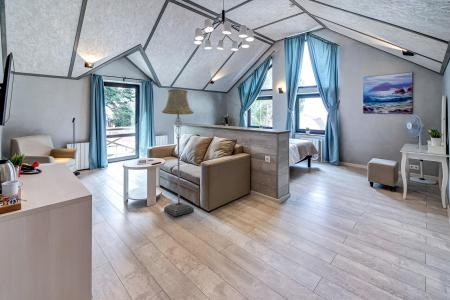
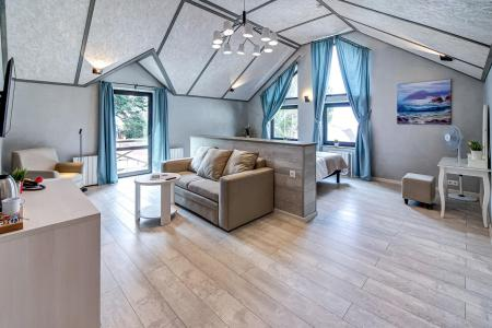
- floor lamp [161,88,195,217]
